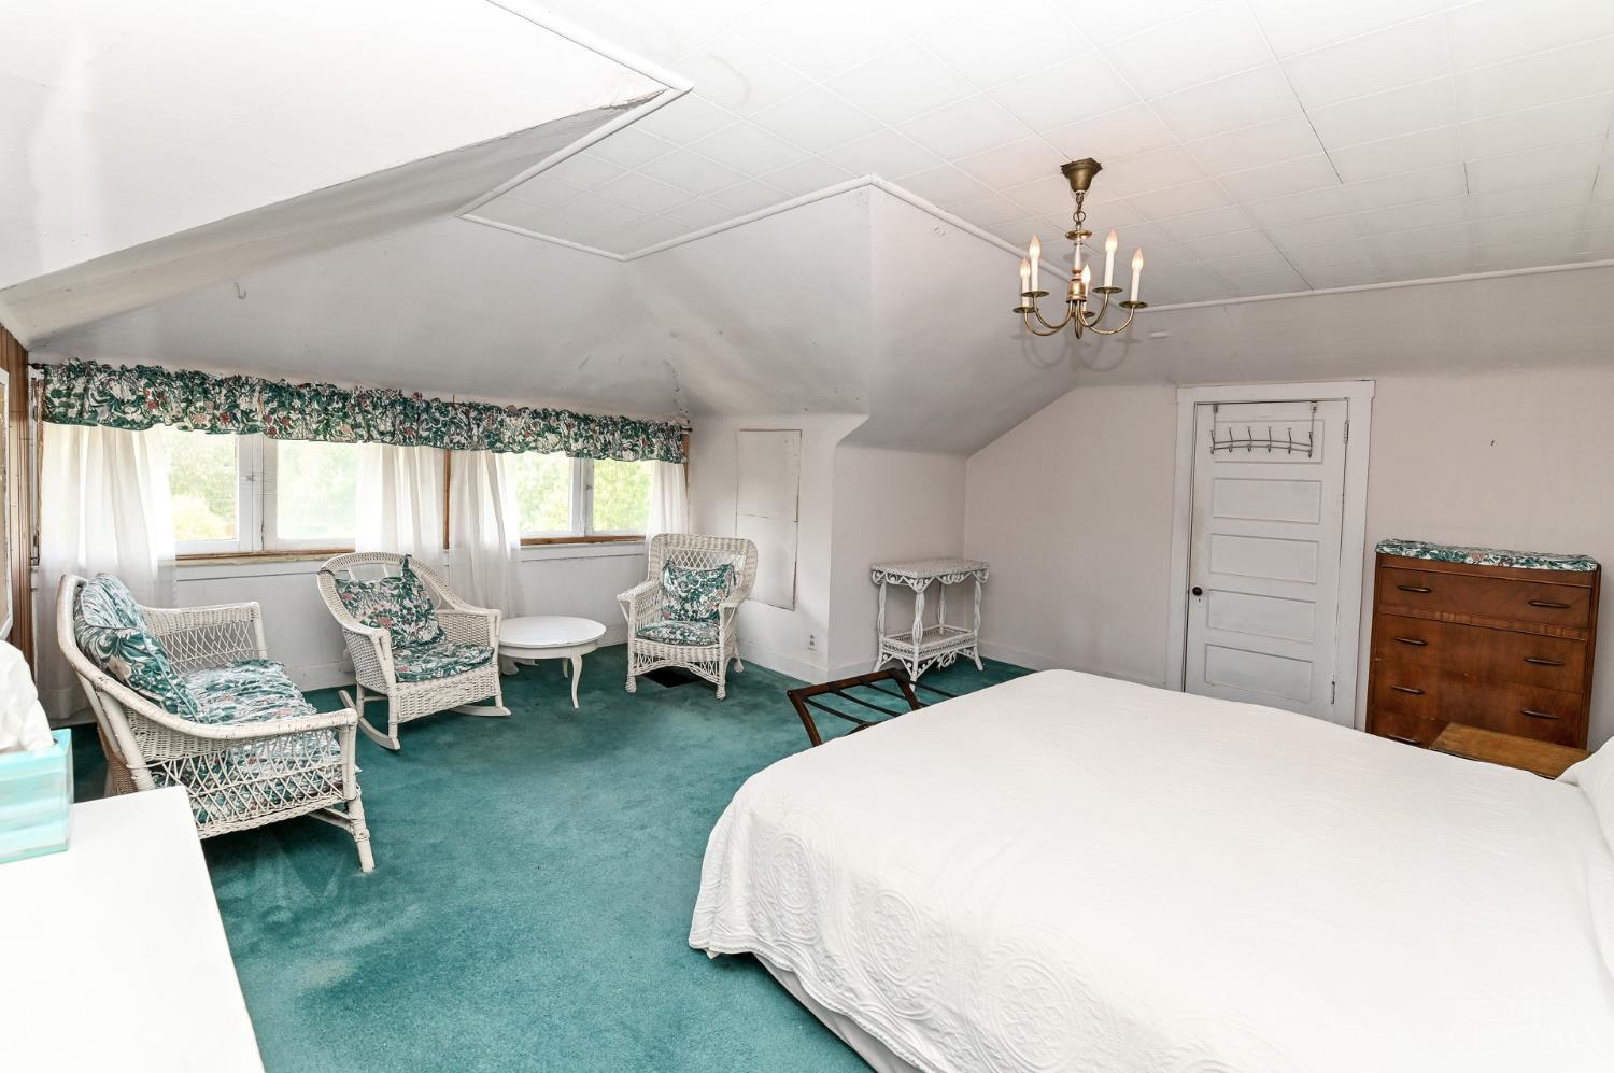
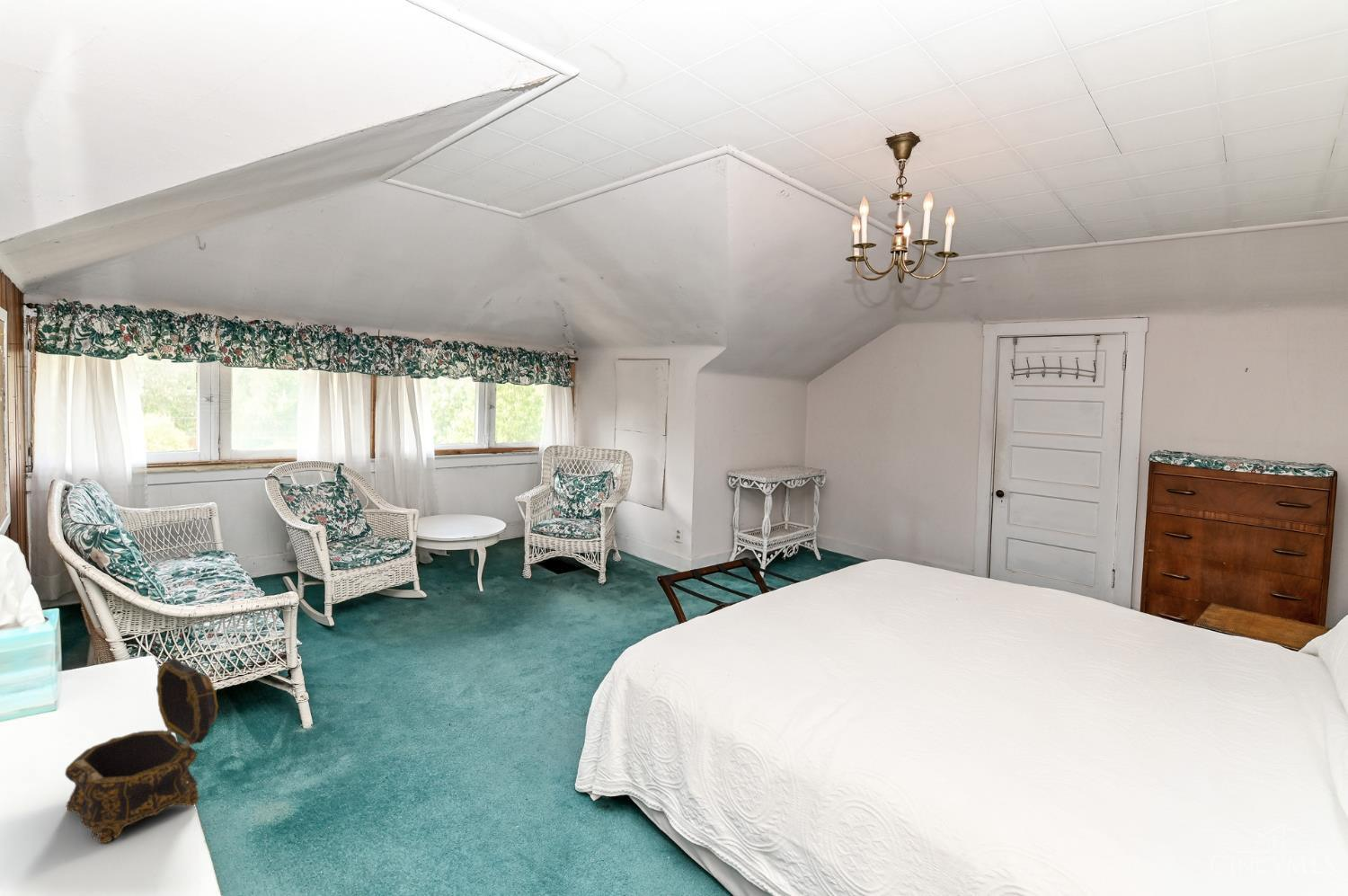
+ jewelry box [64,657,219,844]
